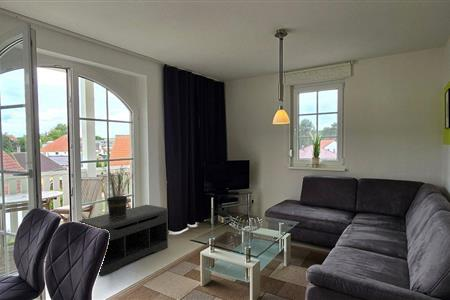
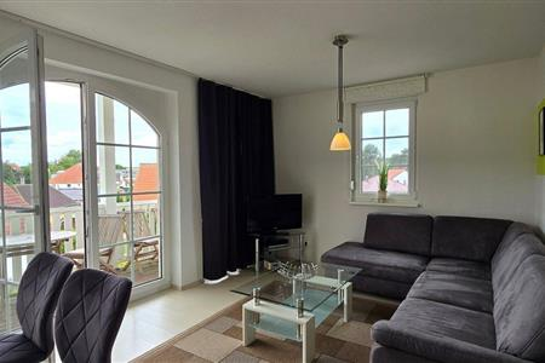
- bench [78,204,169,277]
- potted plant [100,162,137,218]
